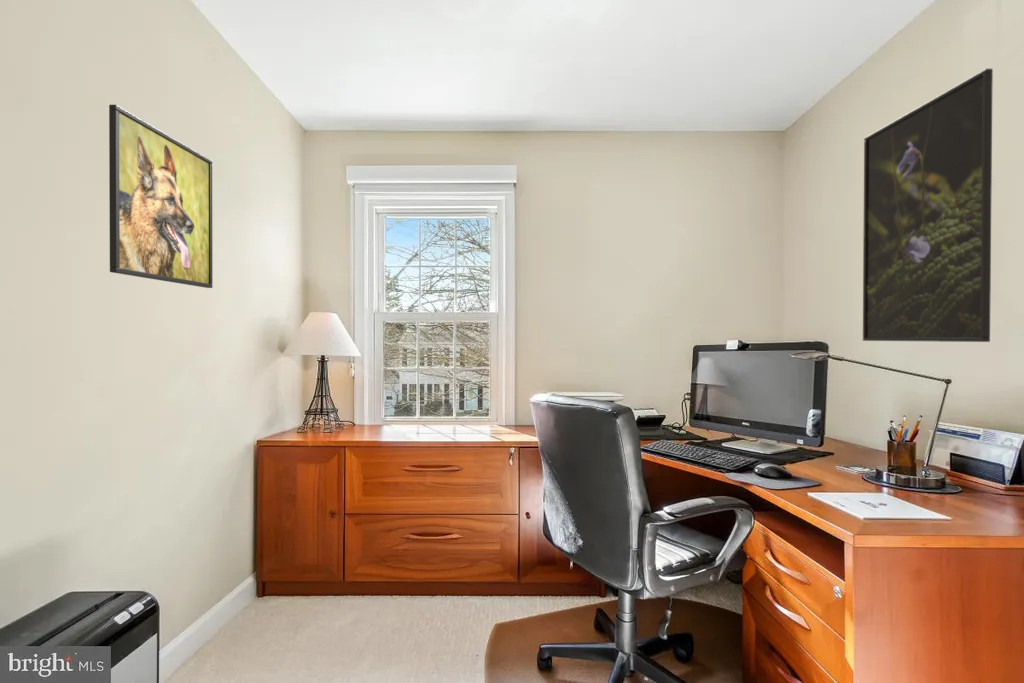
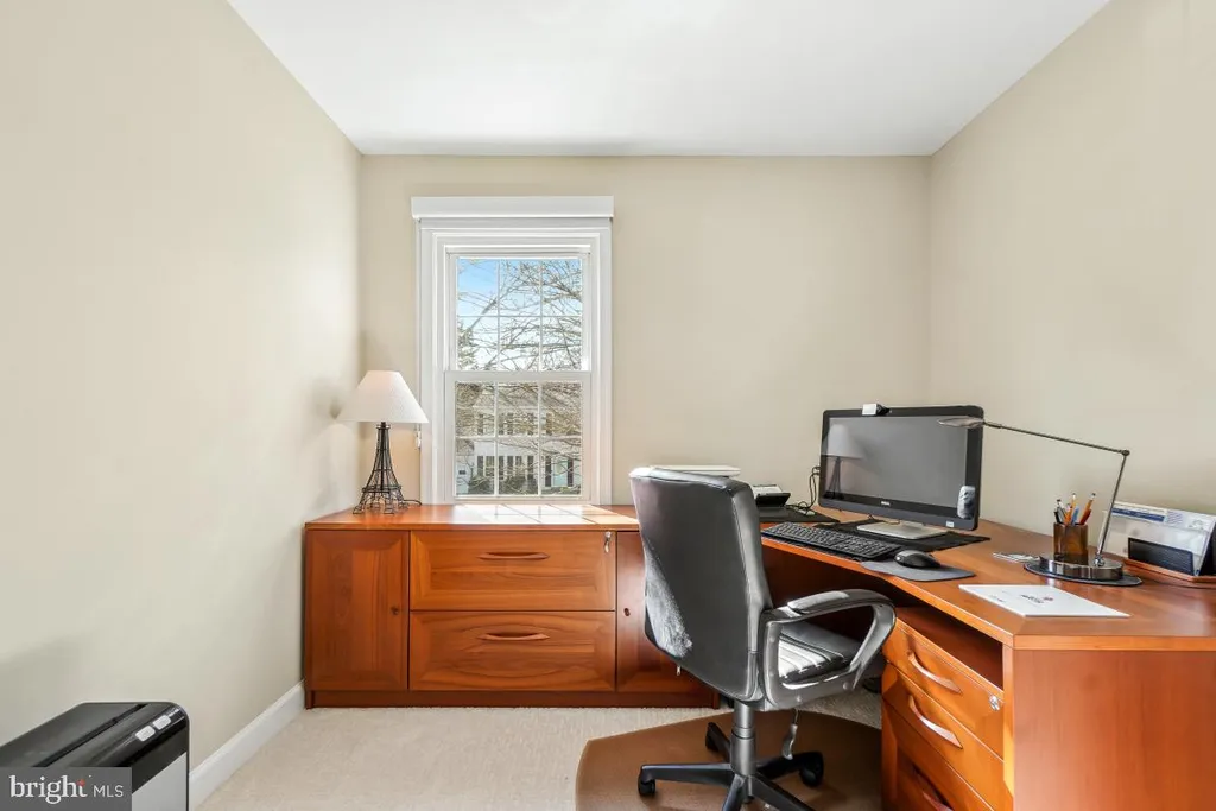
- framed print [108,104,214,289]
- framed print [862,68,994,343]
